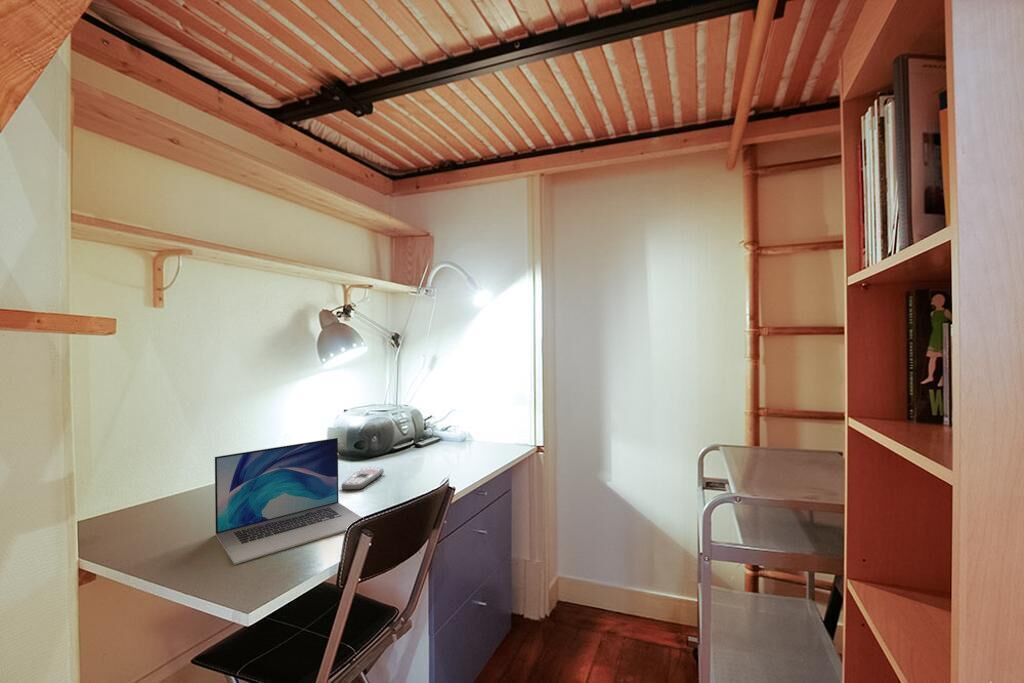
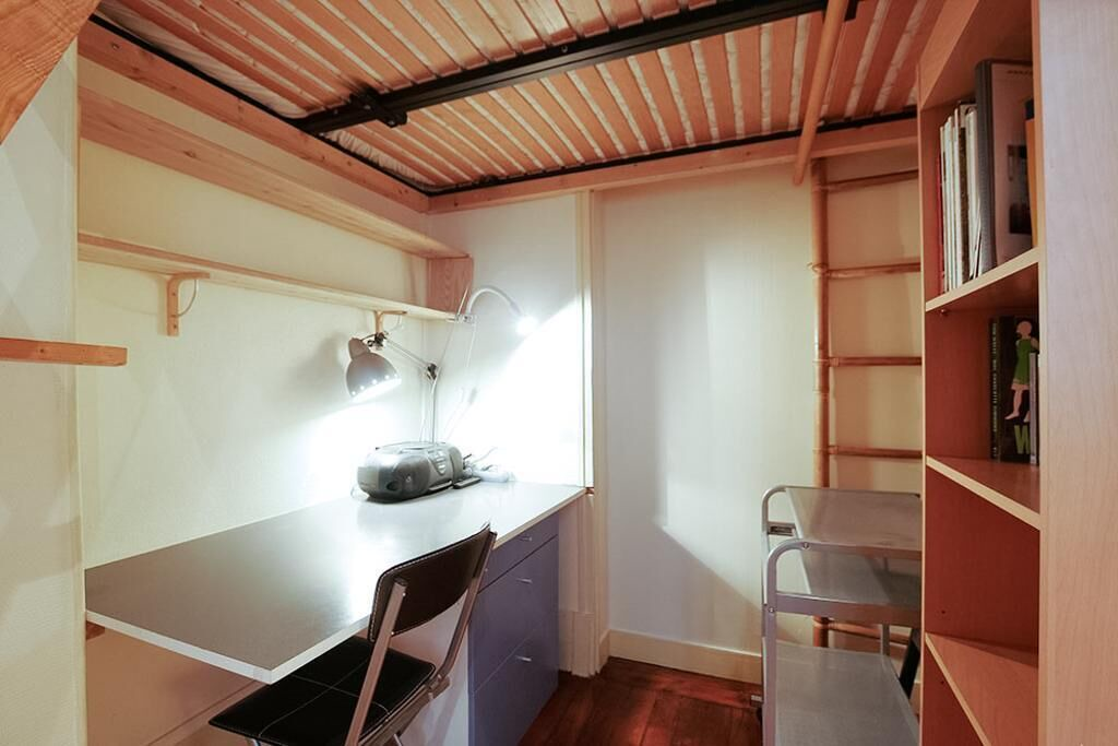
- laptop [214,437,363,566]
- remote control [340,467,385,491]
